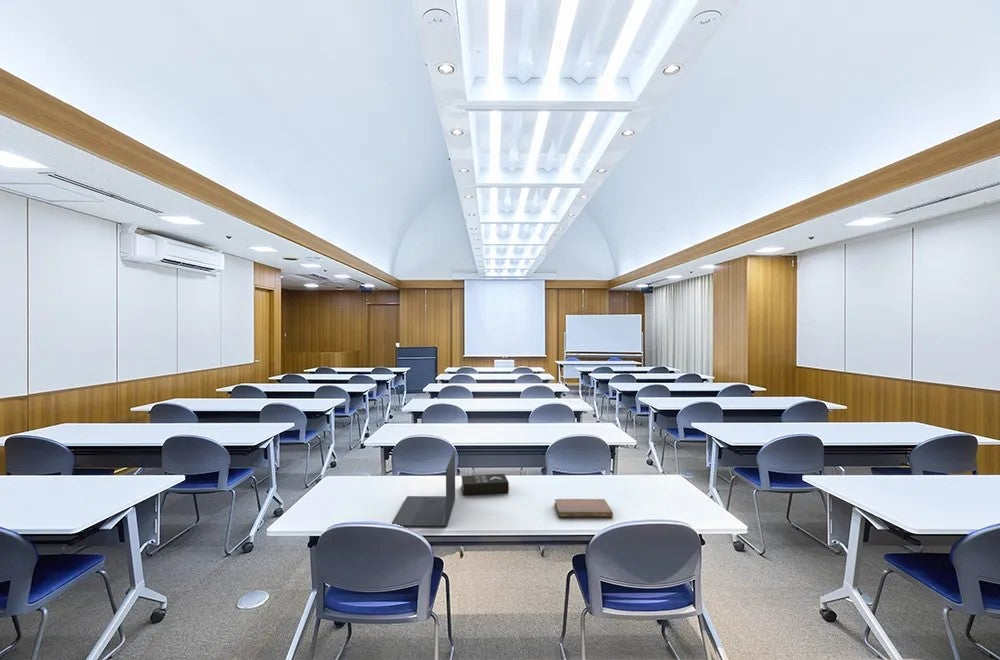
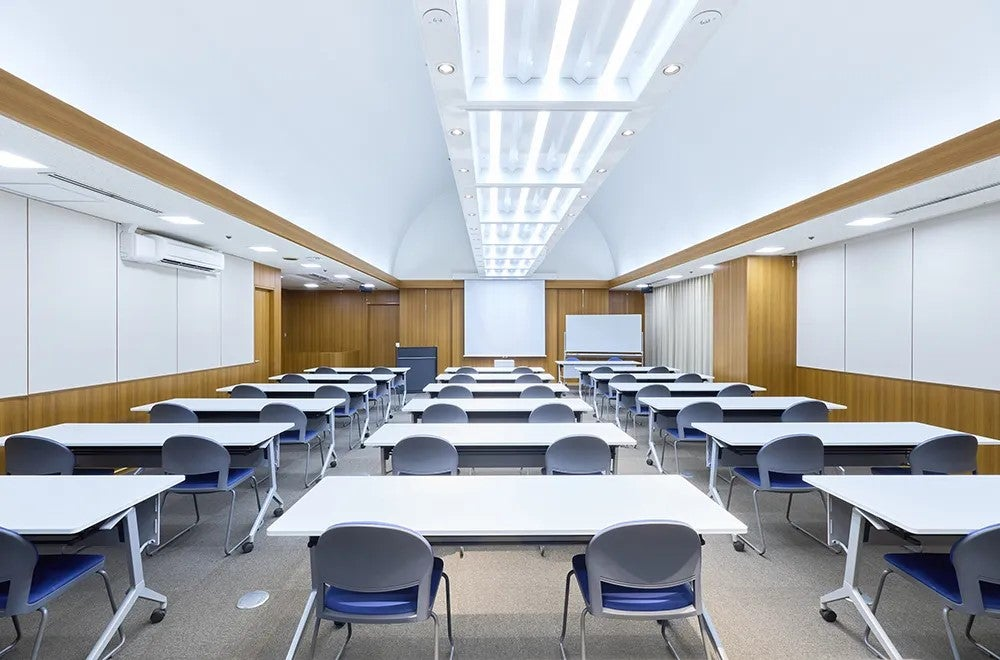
- laptop [391,448,456,529]
- notebook [554,498,614,518]
- book [460,473,510,496]
